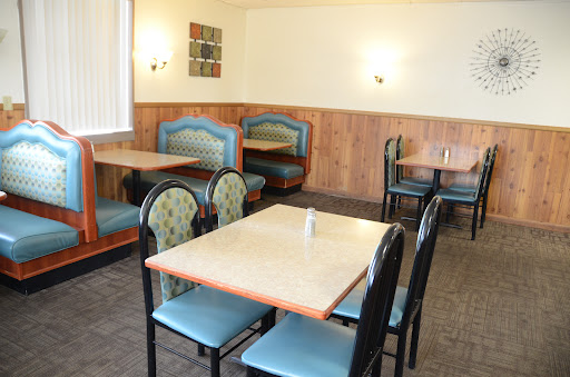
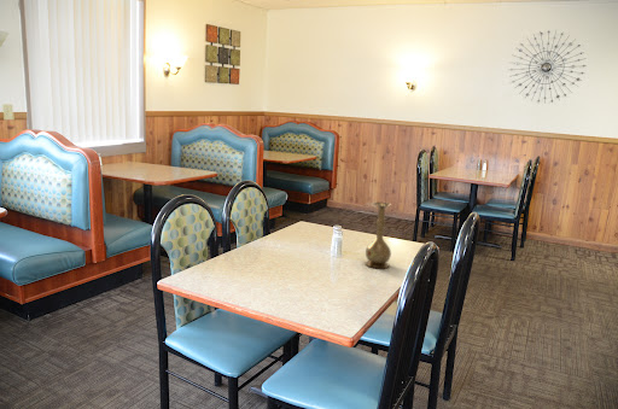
+ vase [365,201,392,269]
